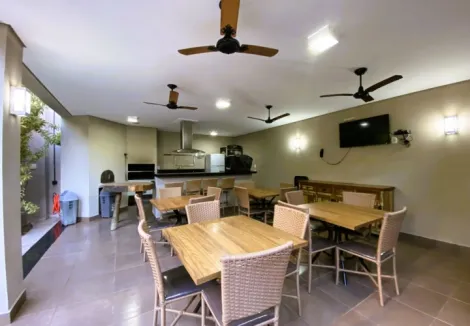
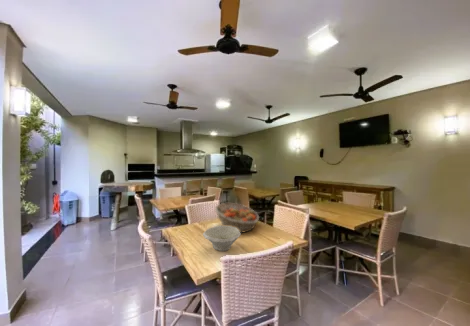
+ fruit basket [214,202,260,234]
+ bowl [202,224,242,252]
